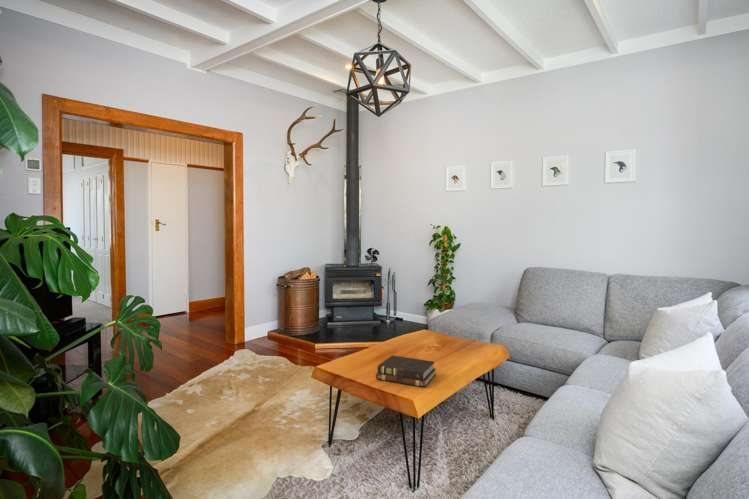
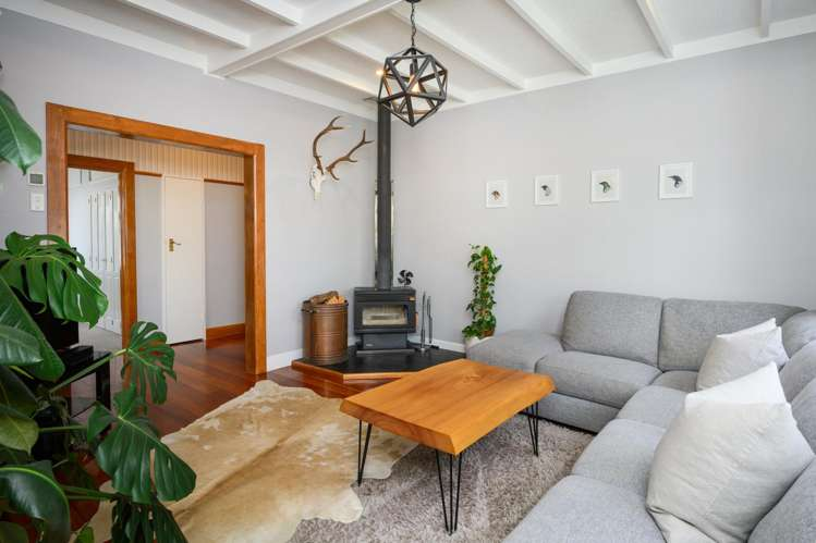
- bible [375,354,437,388]
